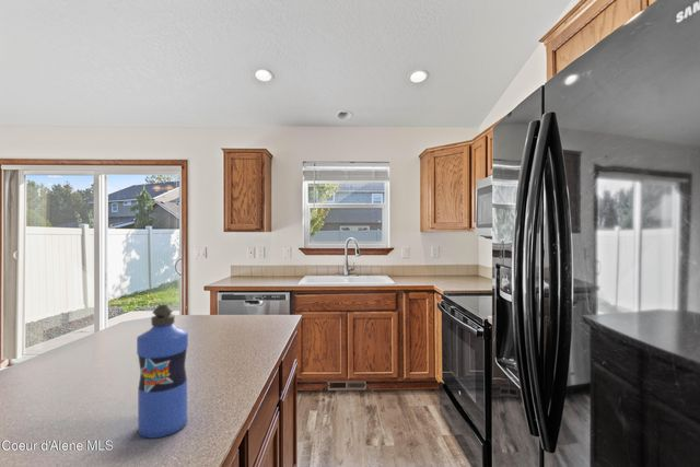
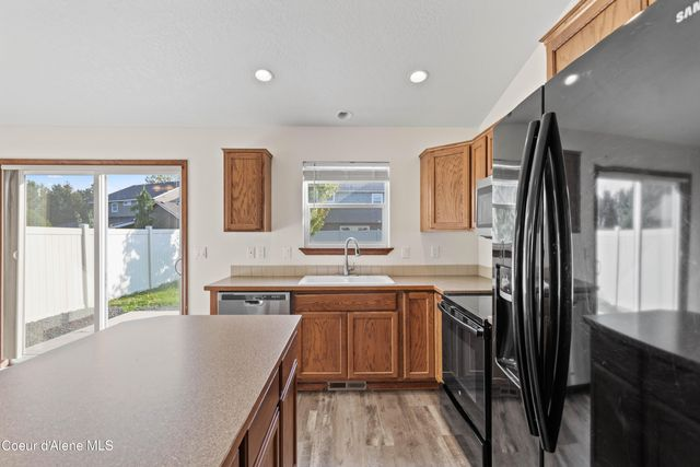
- water bottle [136,304,189,440]
